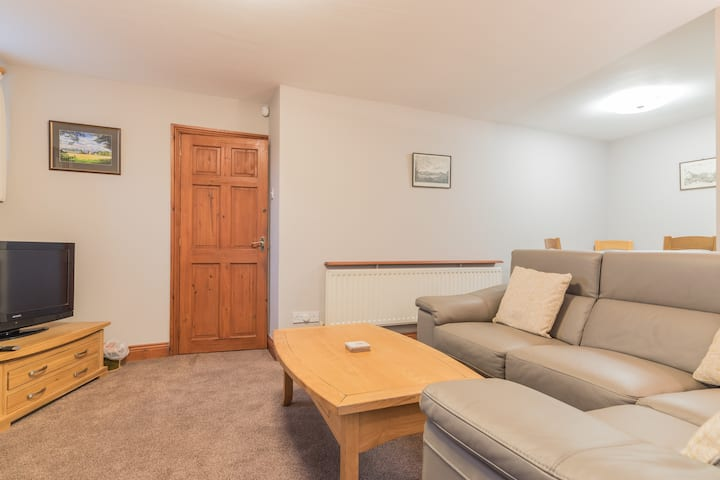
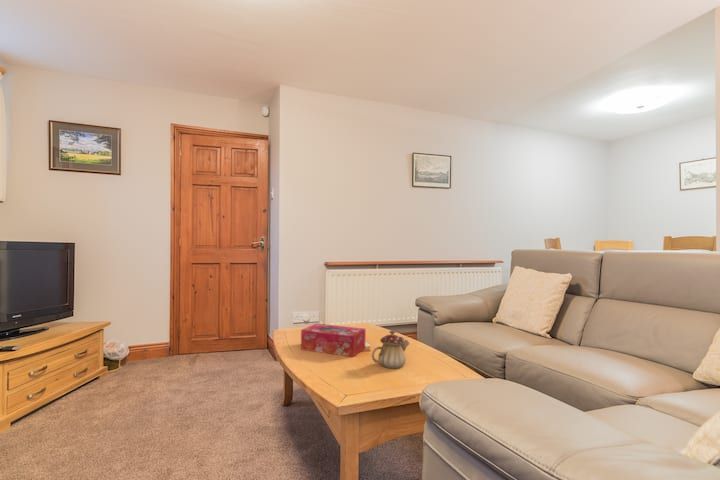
+ tissue box [300,323,366,358]
+ teapot [371,330,410,369]
